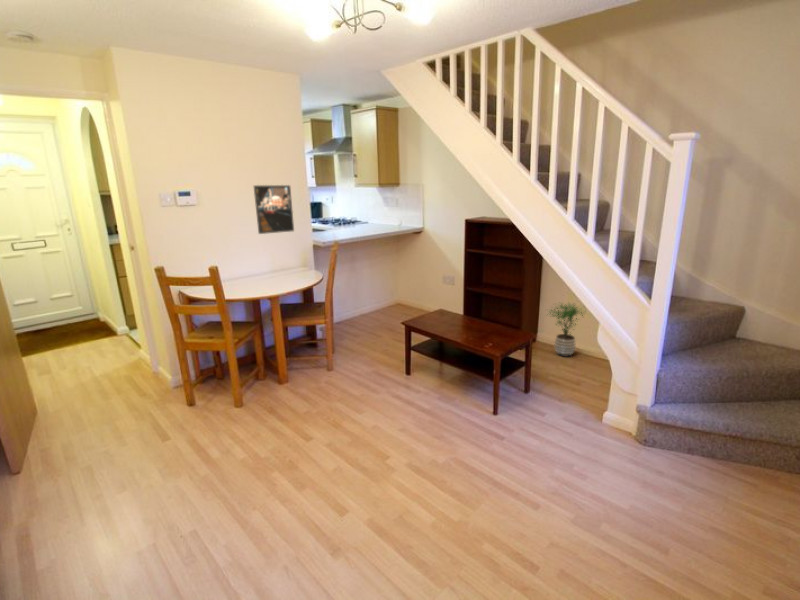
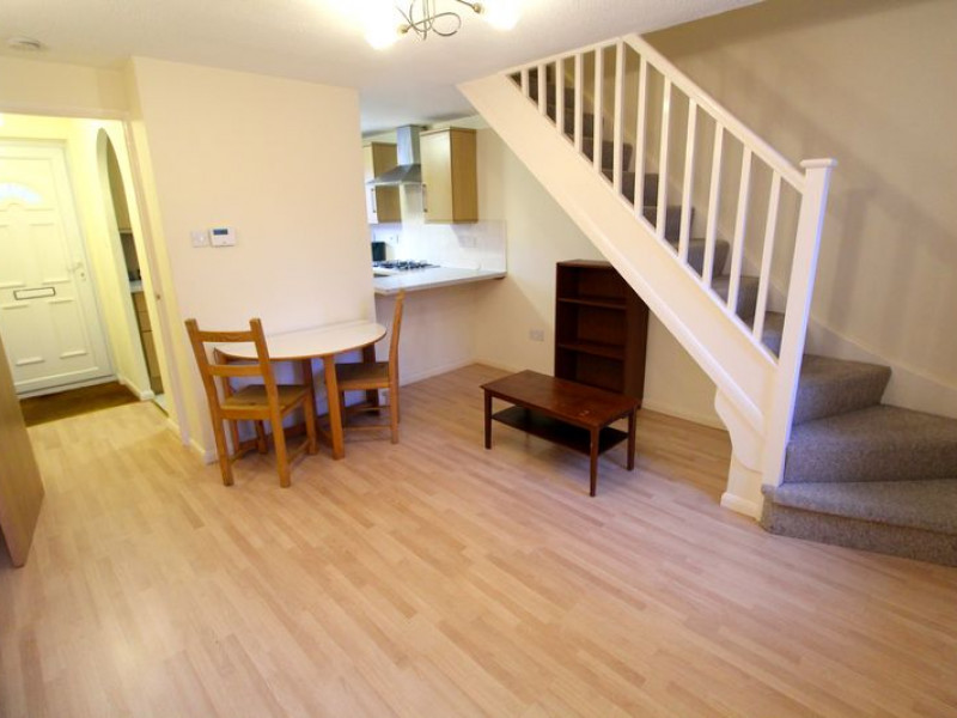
- potted plant [544,302,586,358]
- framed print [253,184,295,235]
